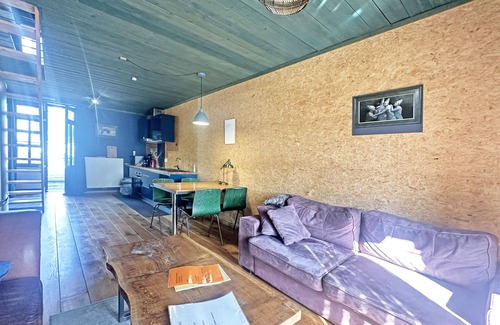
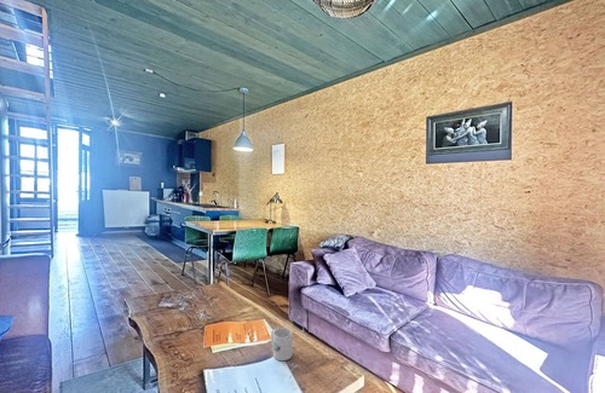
+ mug [270,326,294,362]
